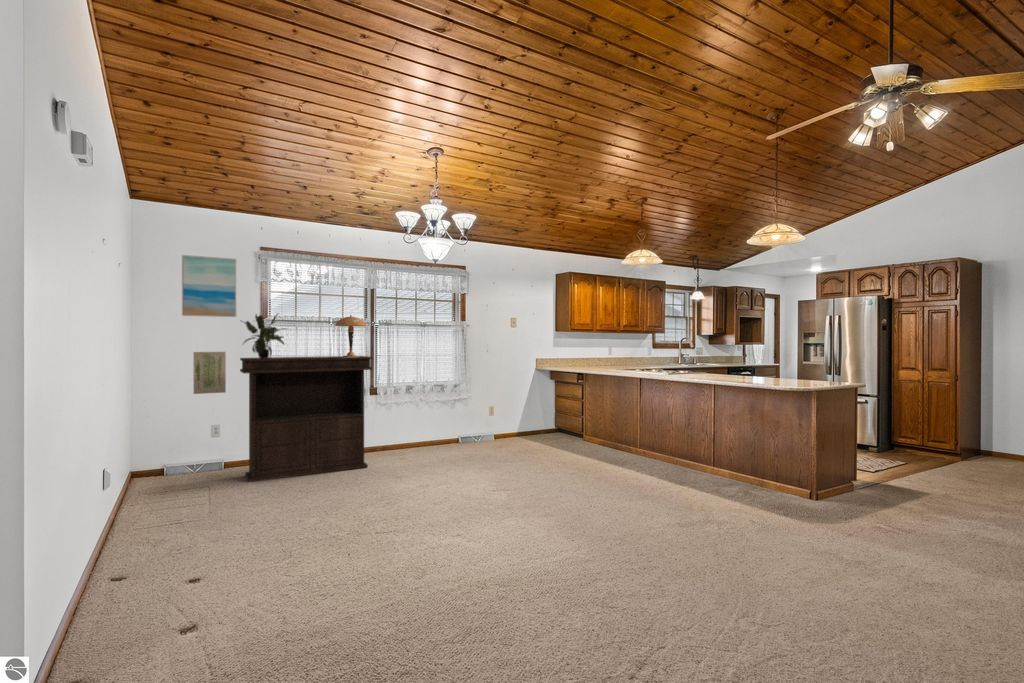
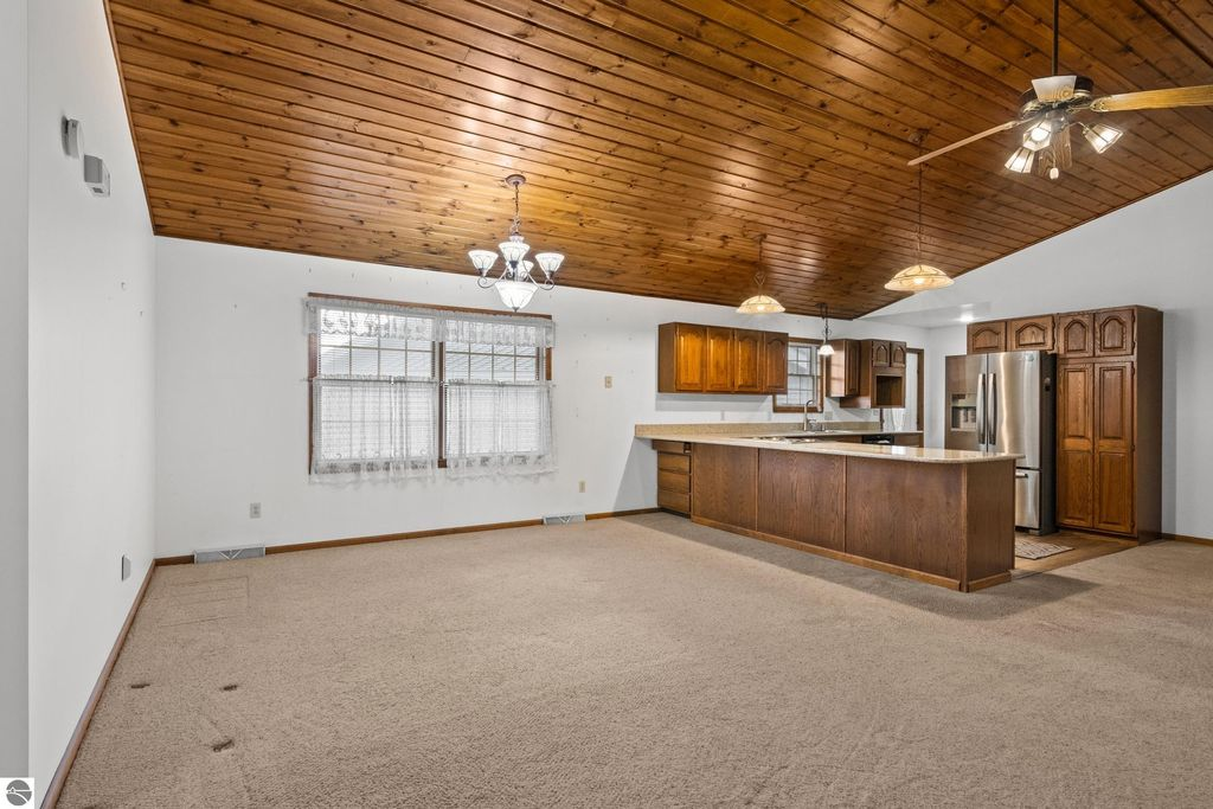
- wall art [192,351,227,395]
- console table [239,355,373,483]
- table lamp [333,314,368,357]
- potted plant [241,312,288,358]
- wall art [181,254,238,318]
